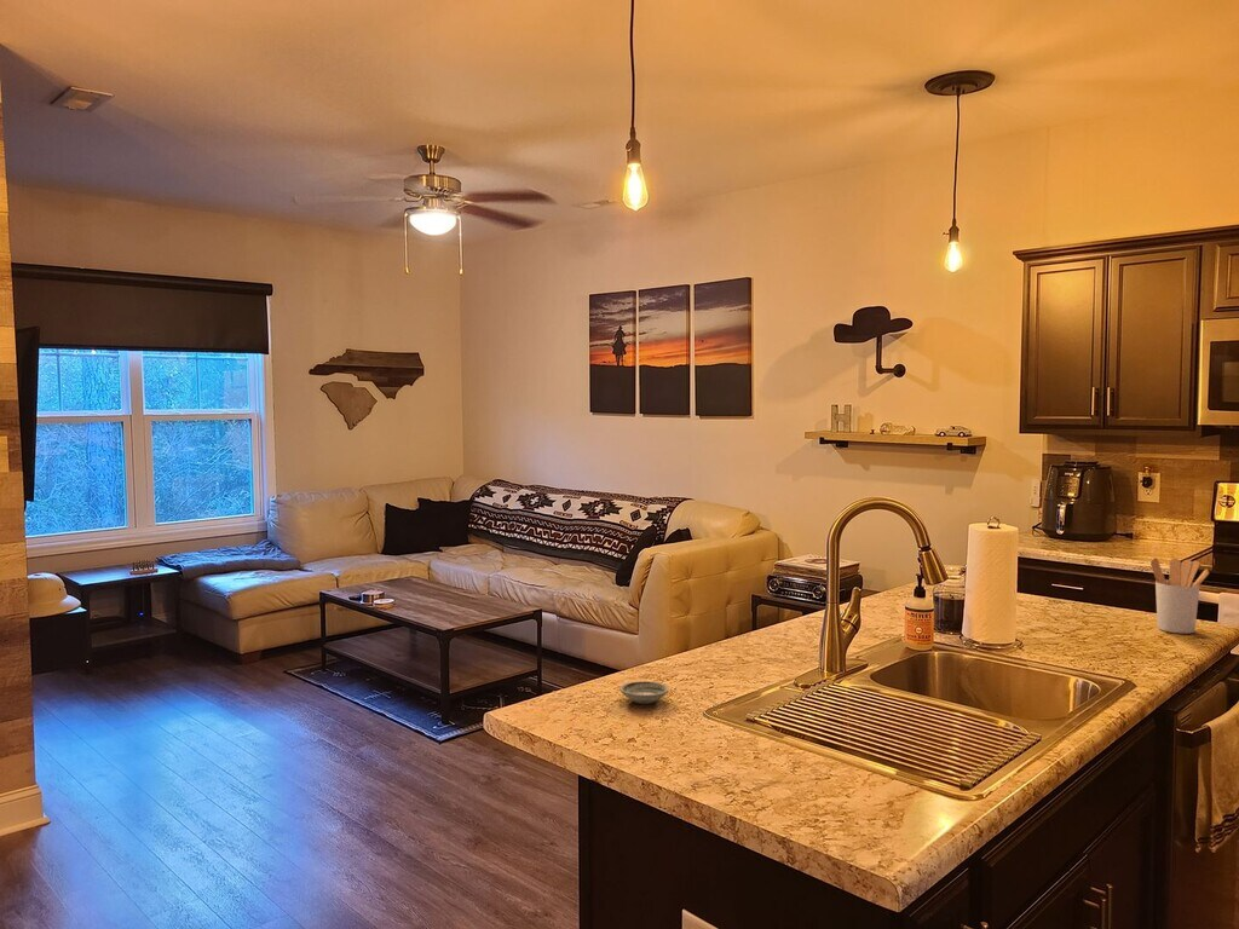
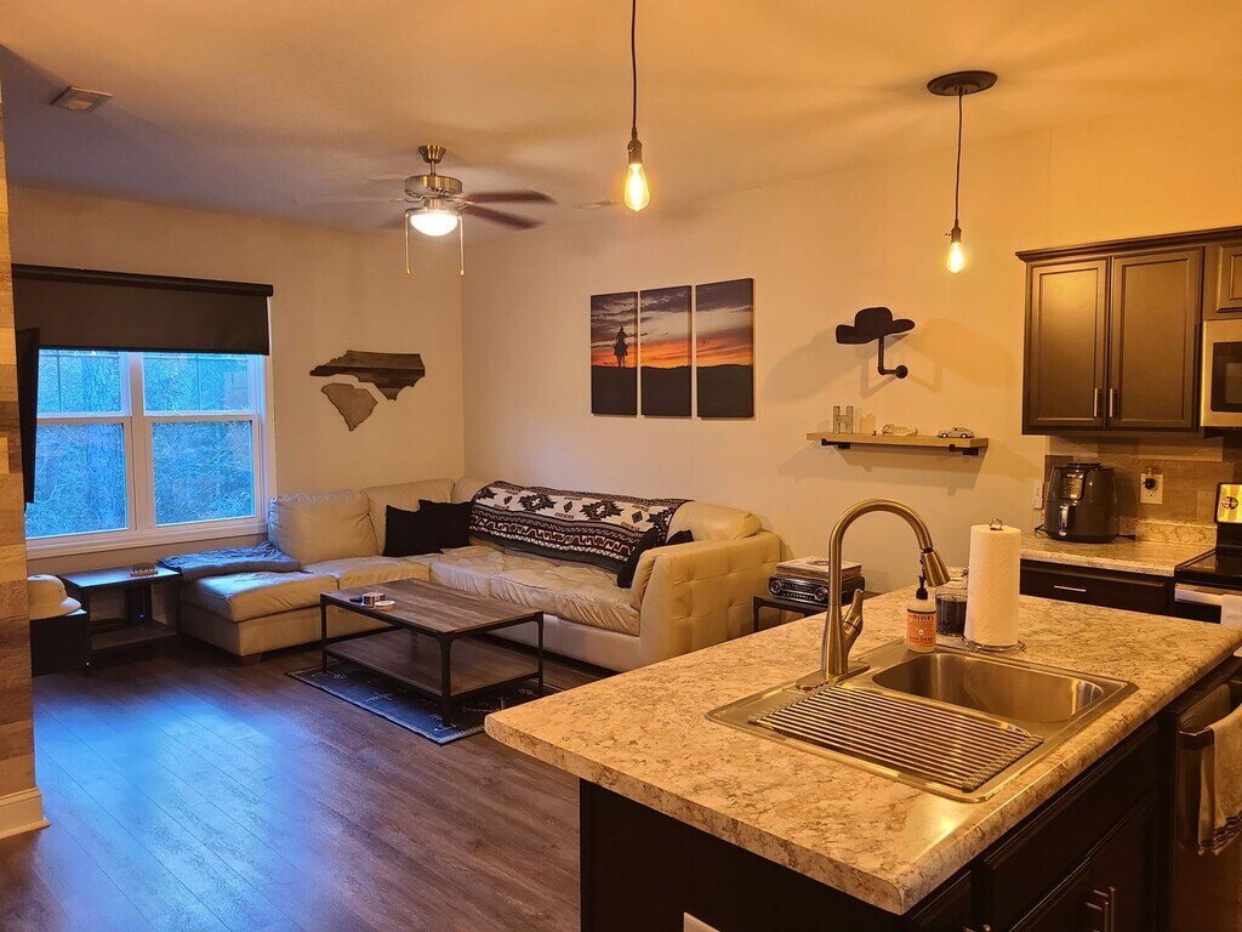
- utensil holder [1149,556,1210,635]
- saucer [618,680,670,704]
